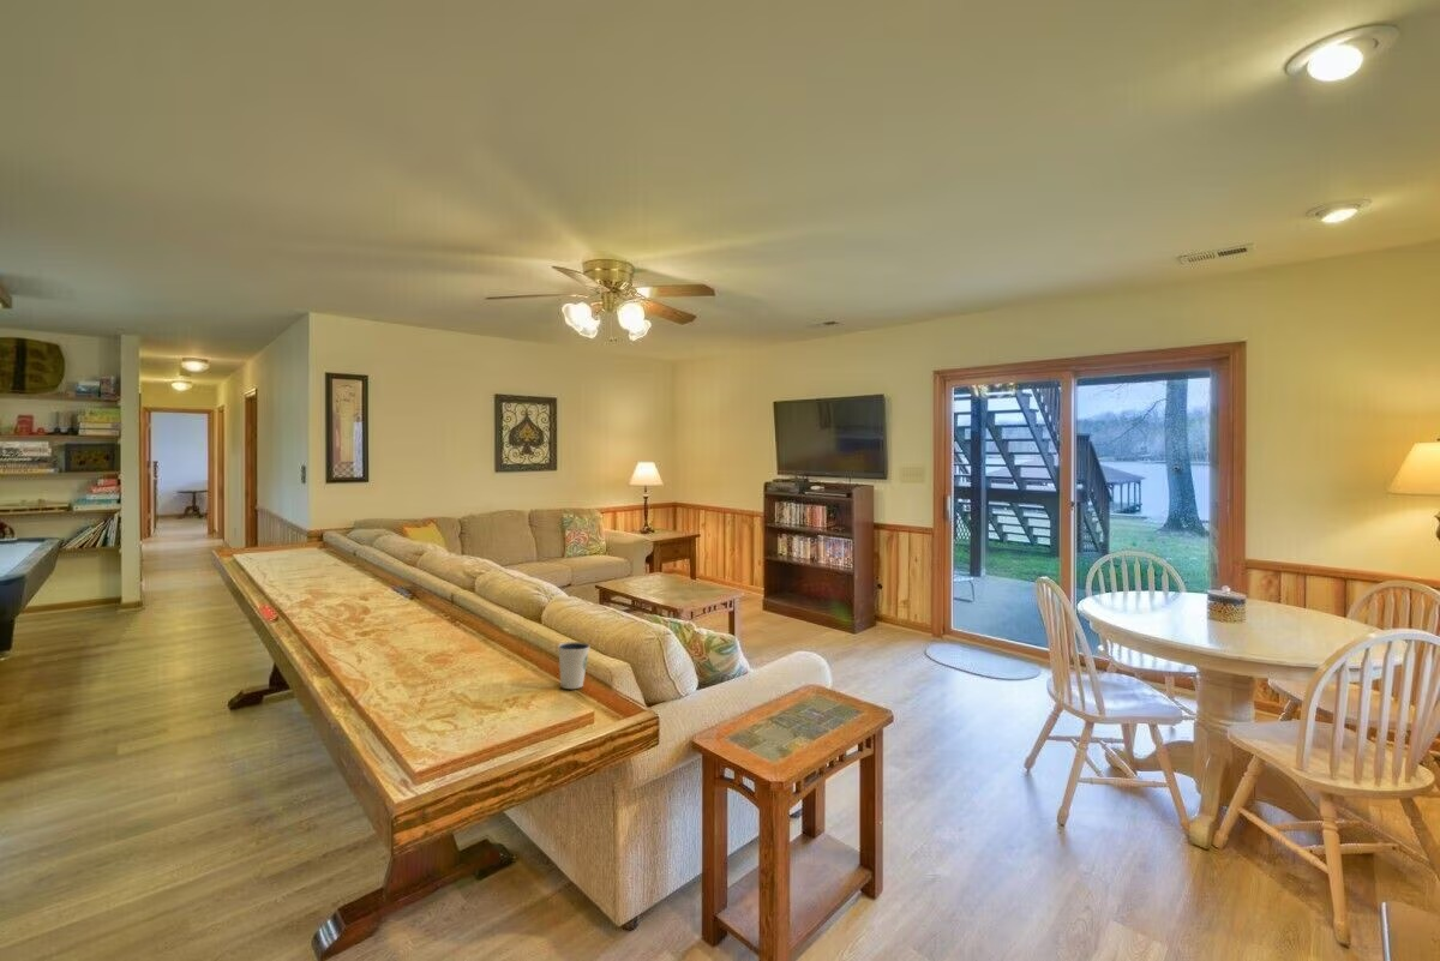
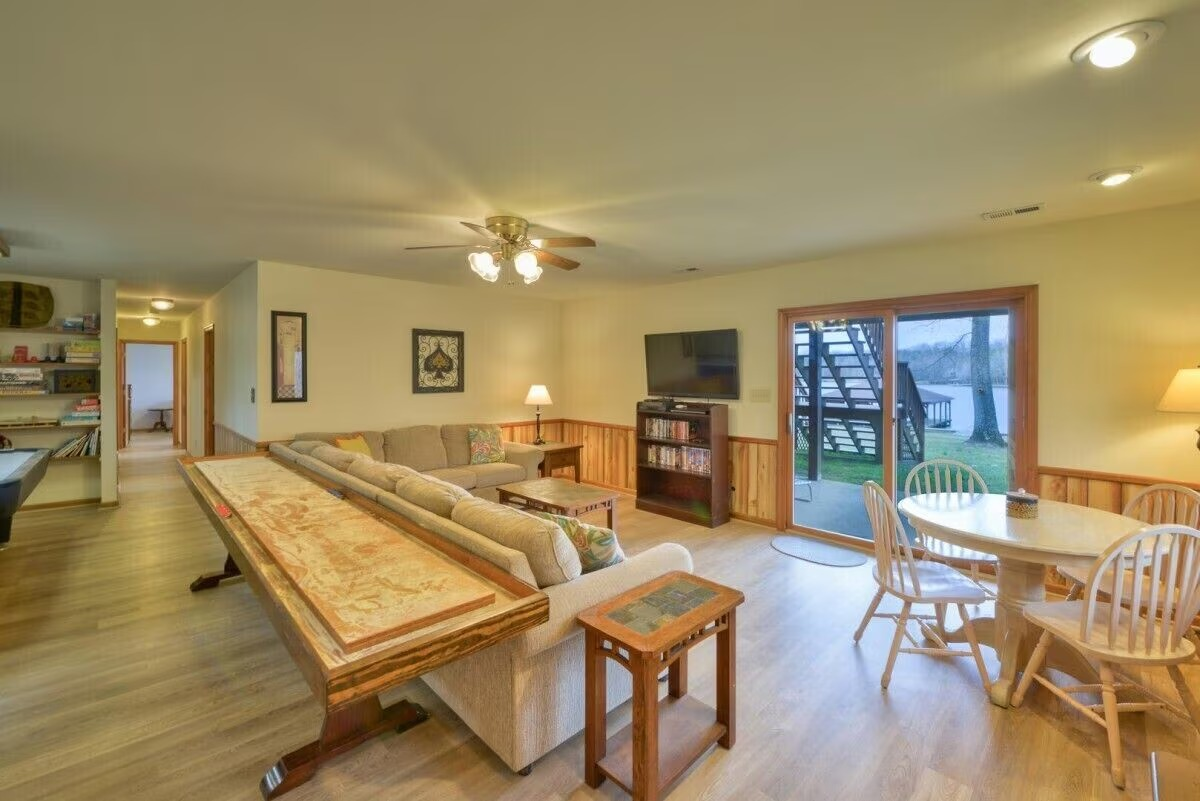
- dixie cup [557,641,592,690]
